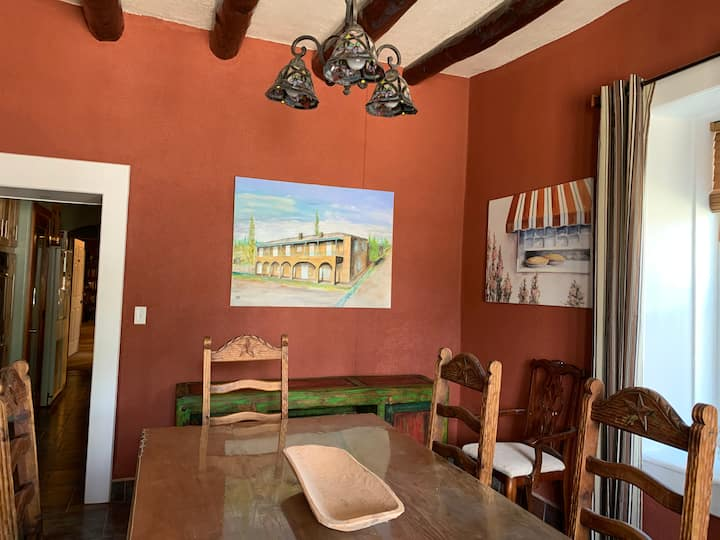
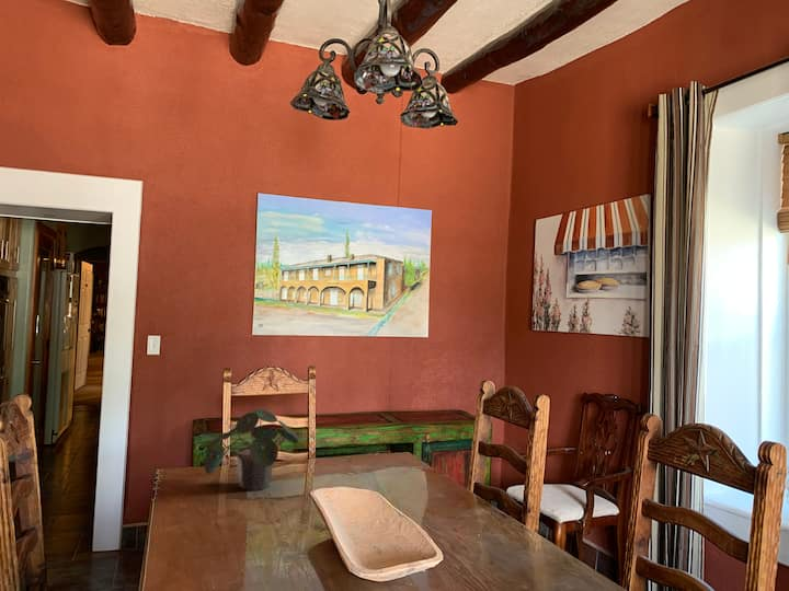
+ potted plant [204,408,301,491]
